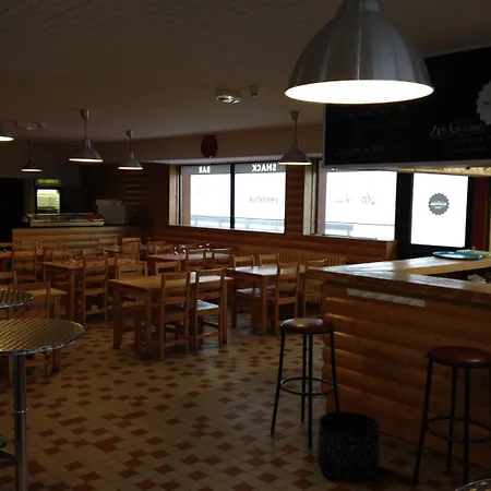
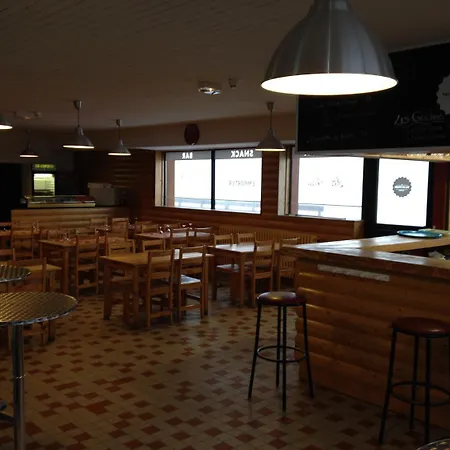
- basket [316,410,381,482]
